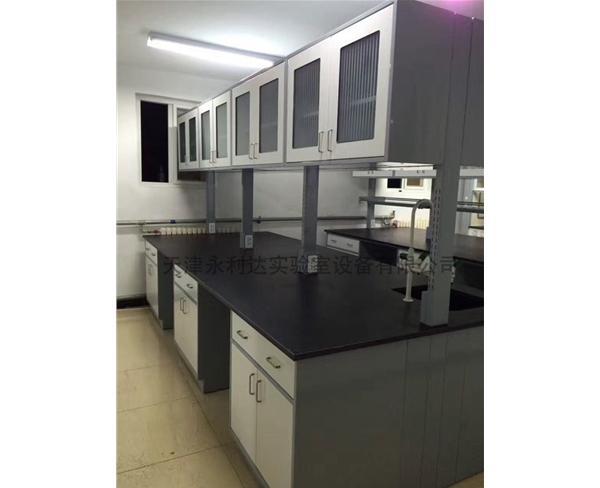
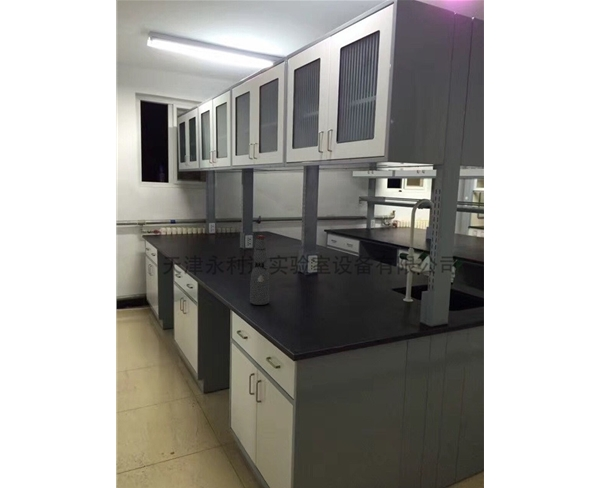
+ bottle [249,235,270,306]
